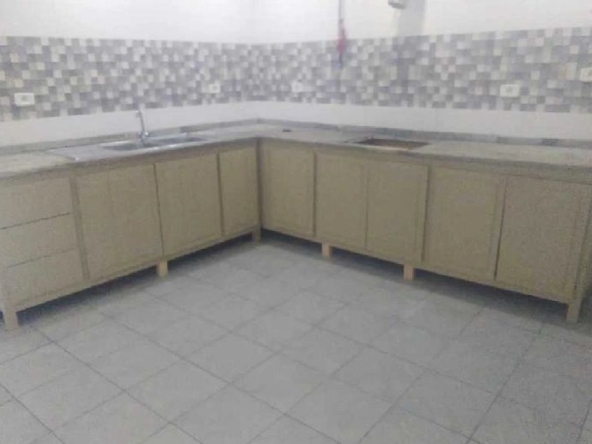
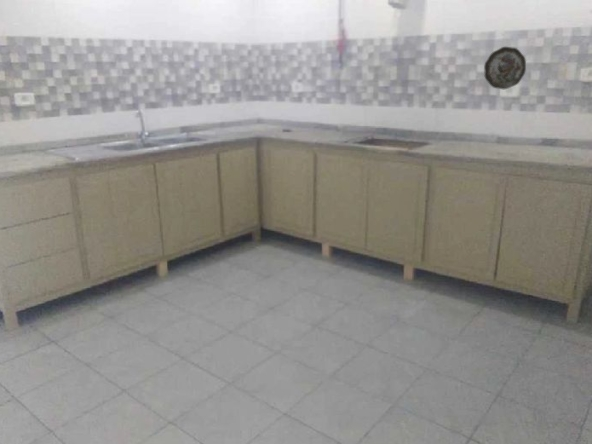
+ decorative plate [483,46,527,90]
